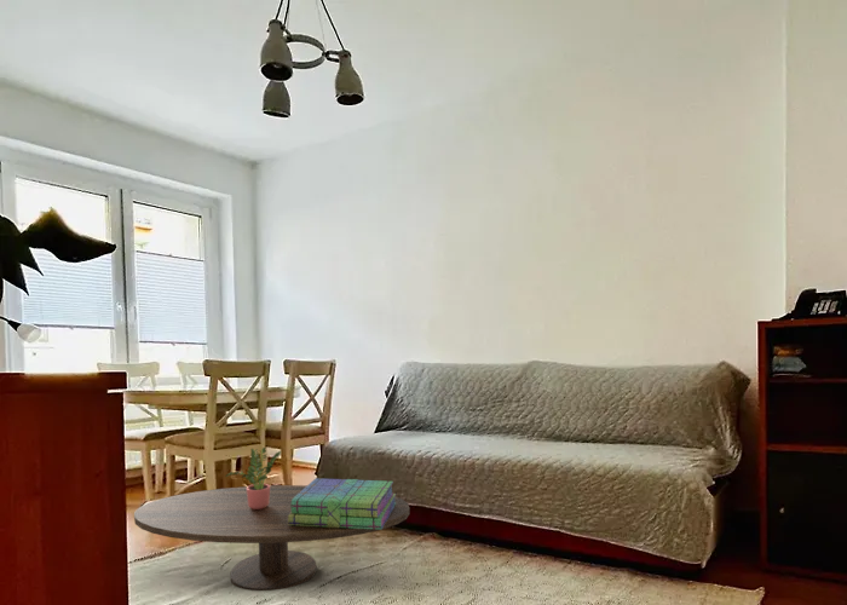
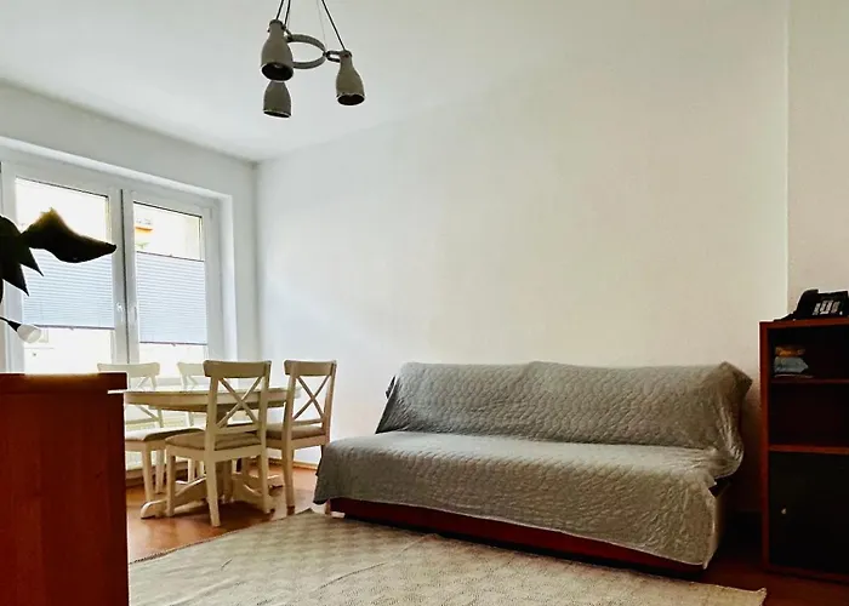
- coffee table [133,484,410,592]
- stack of books [288,477,397,530]
- potted plant [224,446,282,509]
